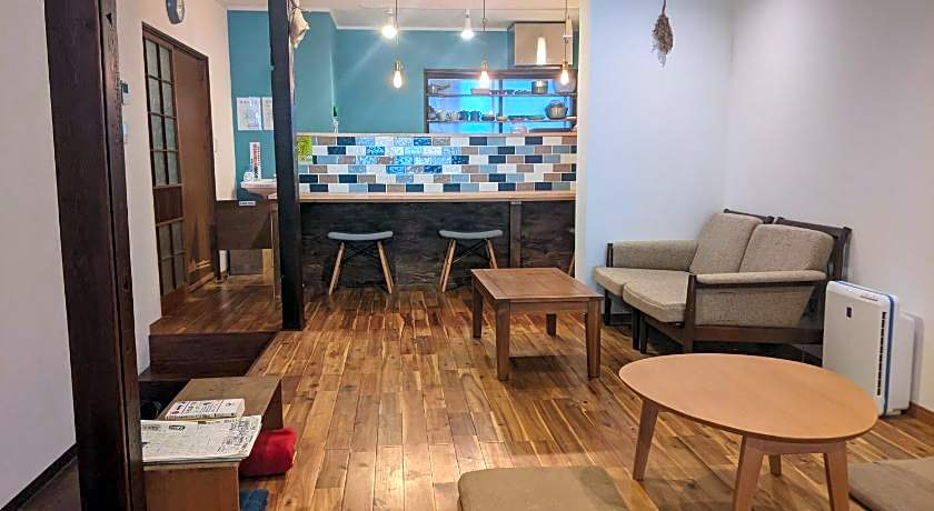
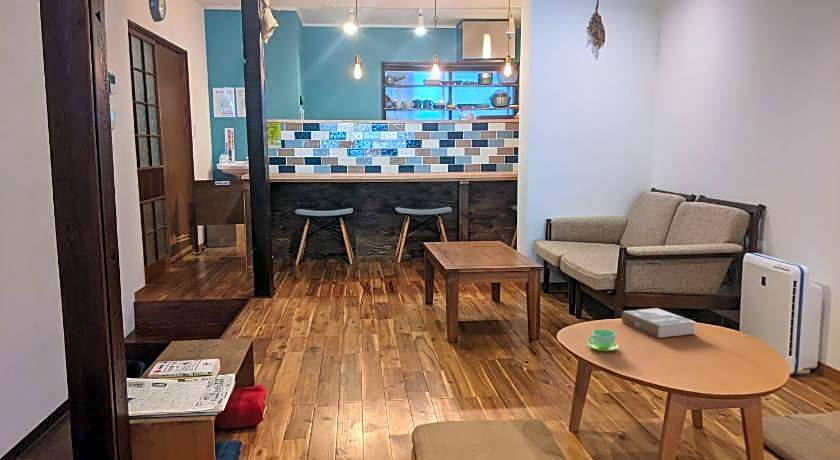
+ book [621,307,696,339]
+ cup [587,329,620,352]
